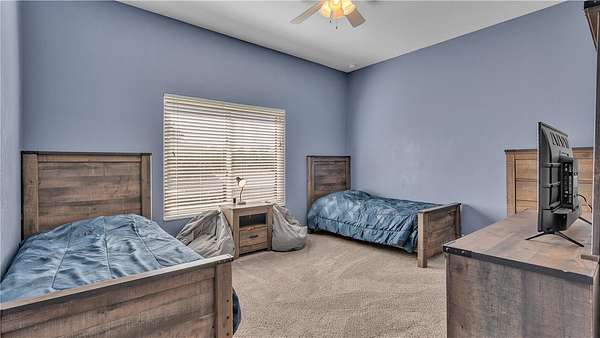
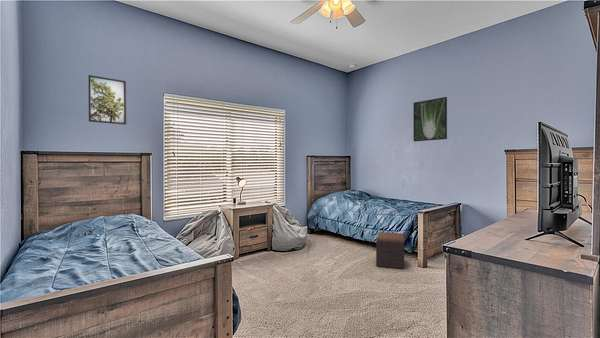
+ footstool [375,231,405,270]
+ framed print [87,74,127,125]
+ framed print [413,96,448,142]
